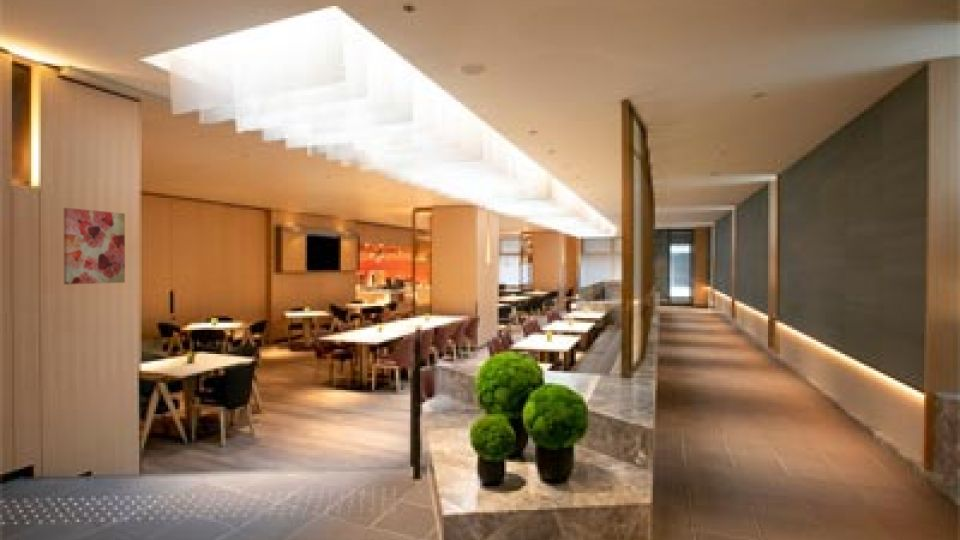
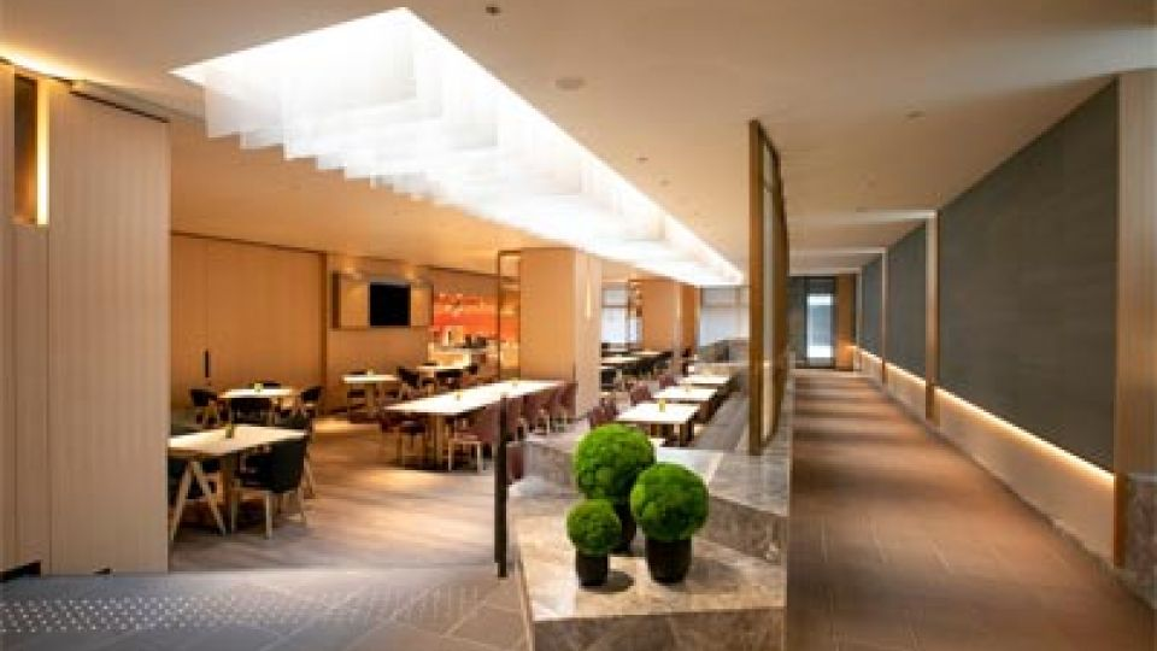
- wall art [63,207,126,285]
